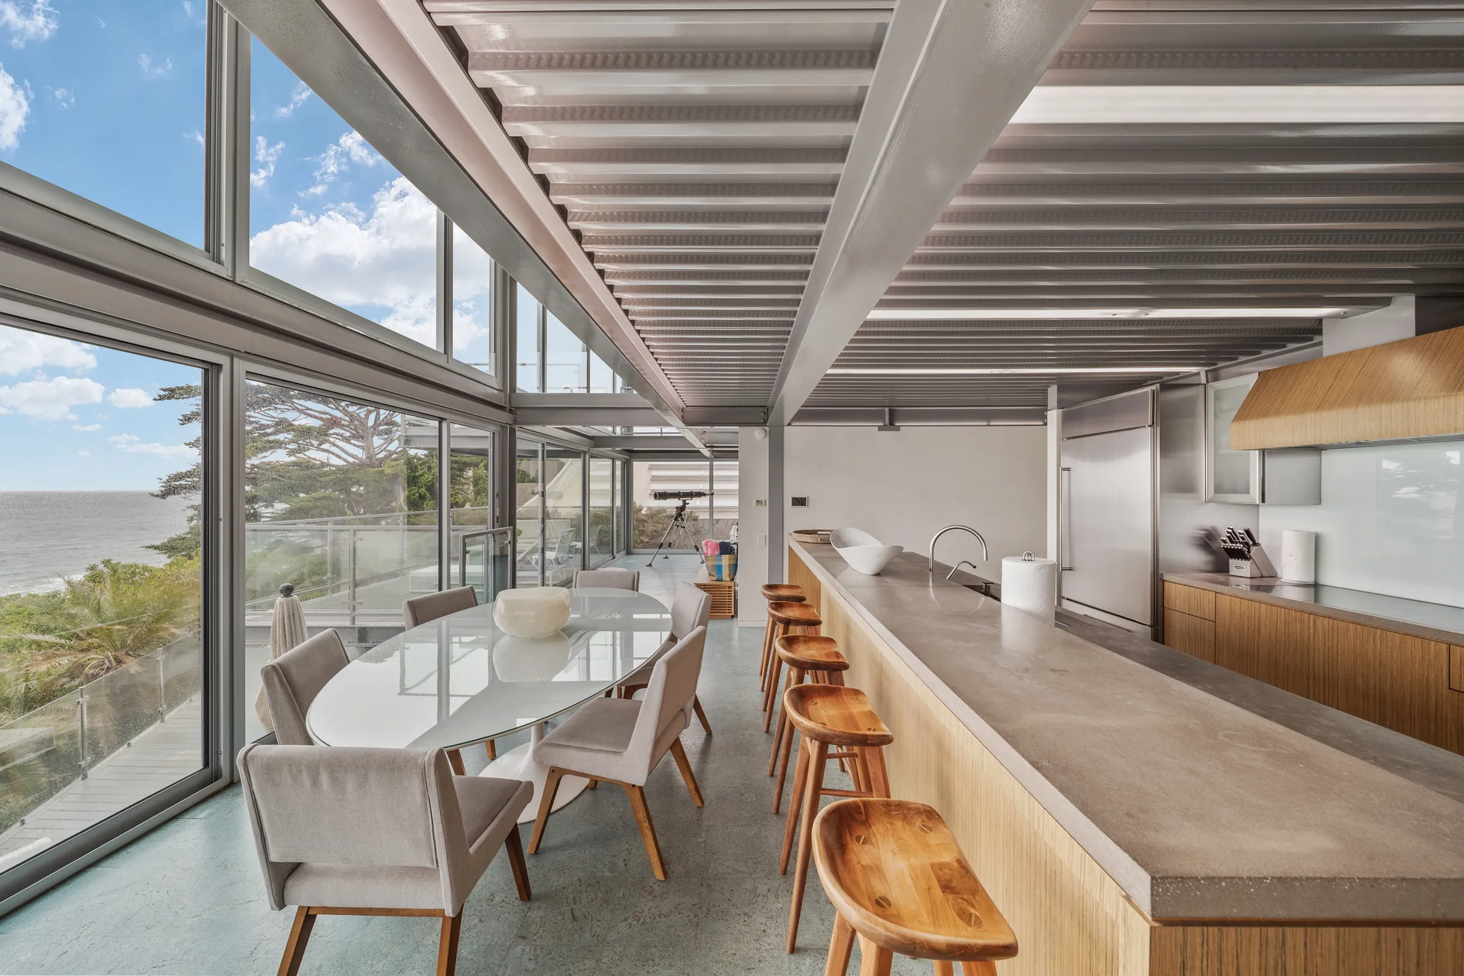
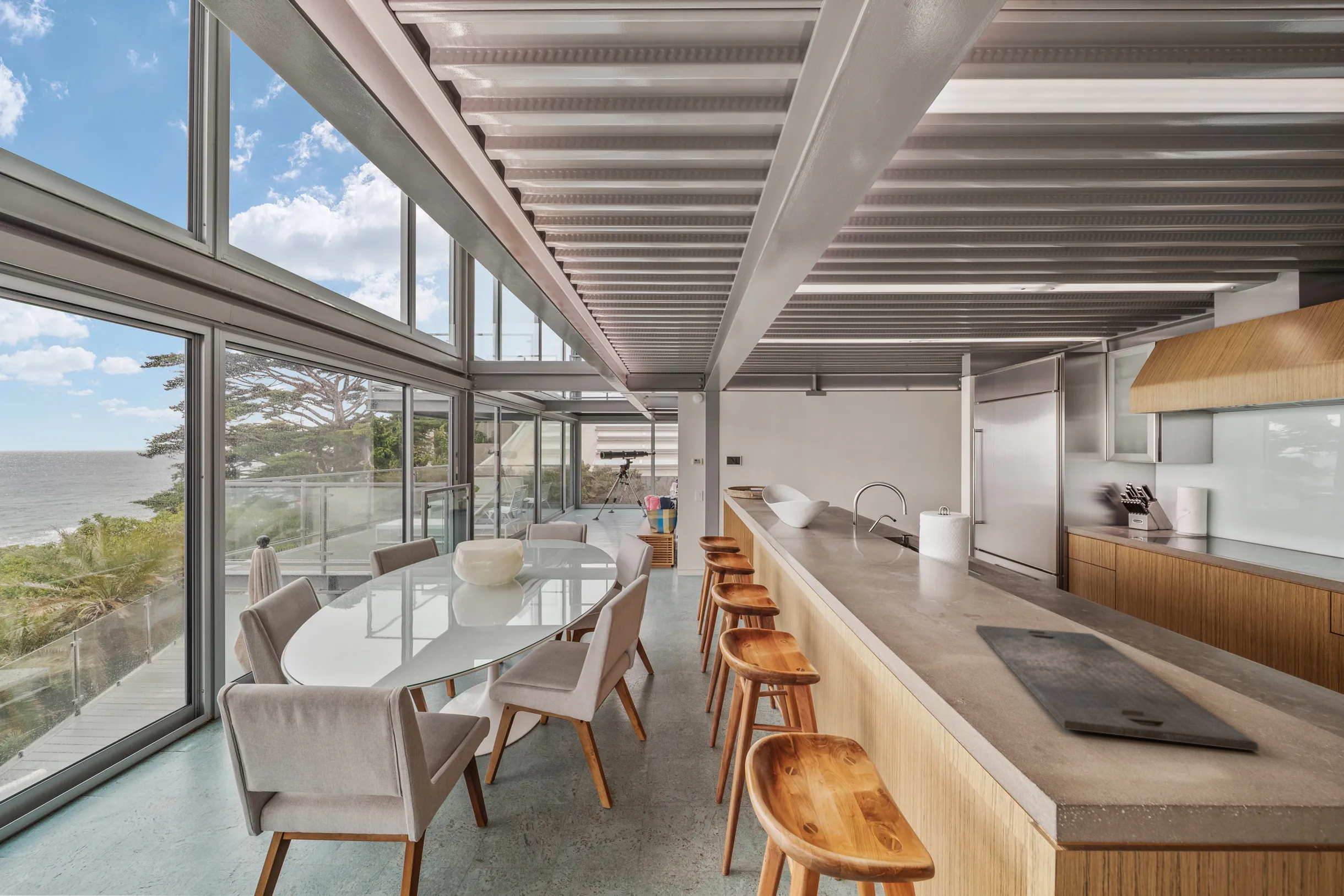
+ cutting board [976,625,1259,752]
